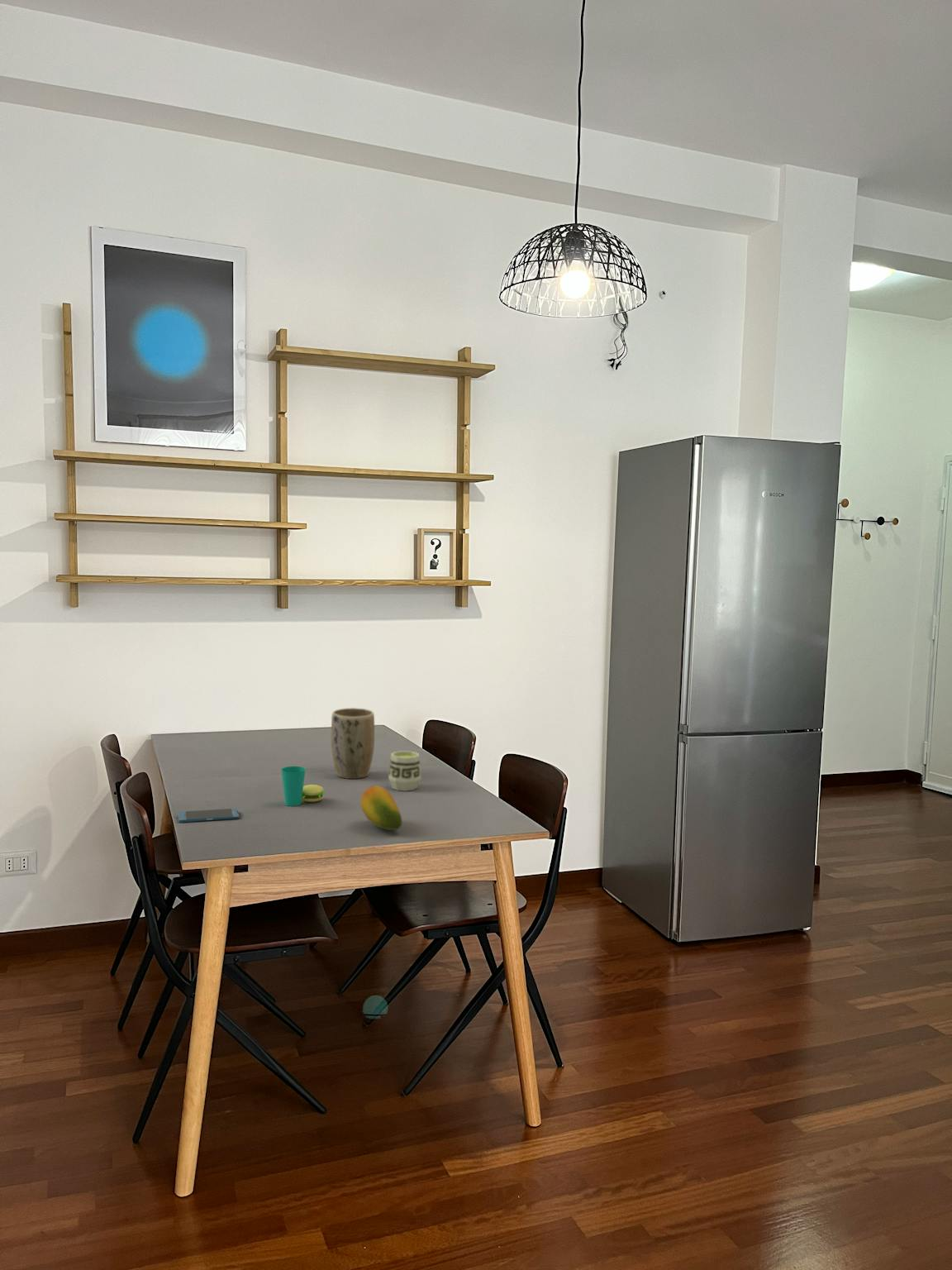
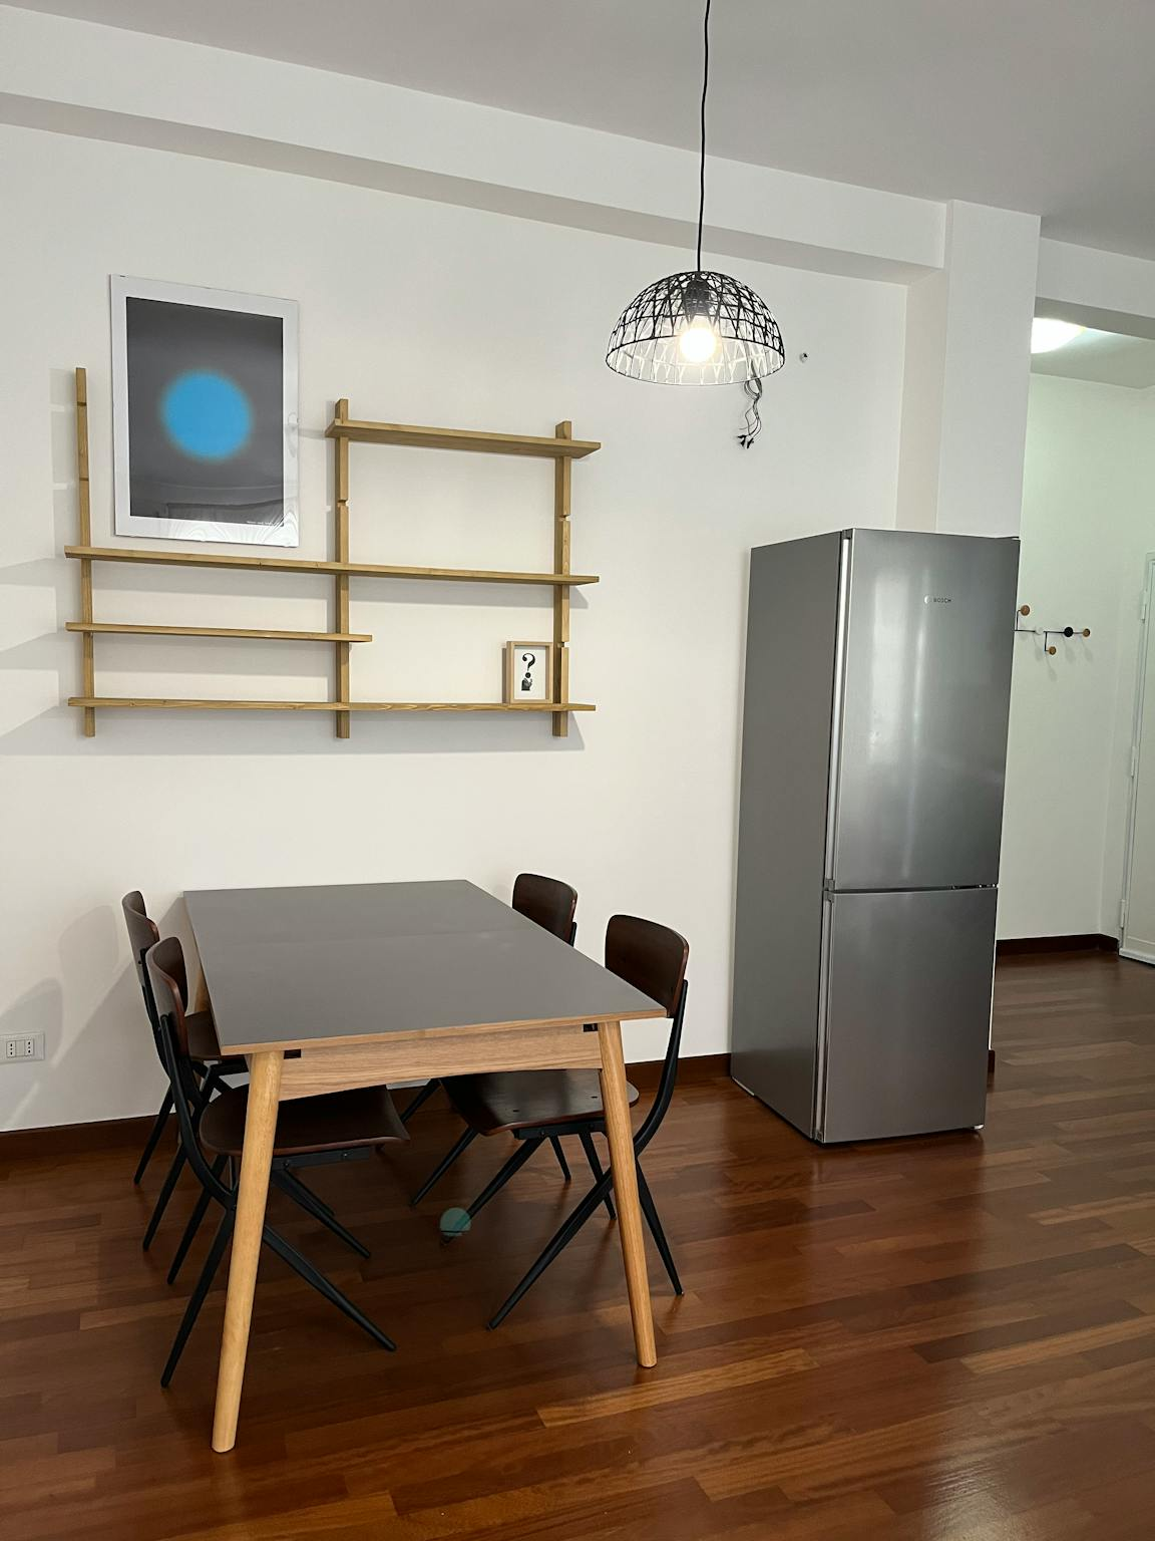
- smartphone [178,808,240,824]
- plant pot [331,707,375,780]
- cup [388,750,422,792]
- fruit [360,785,402,831]
- cup [280,766,326,807]
